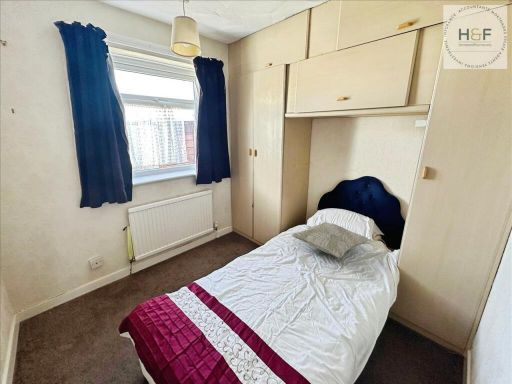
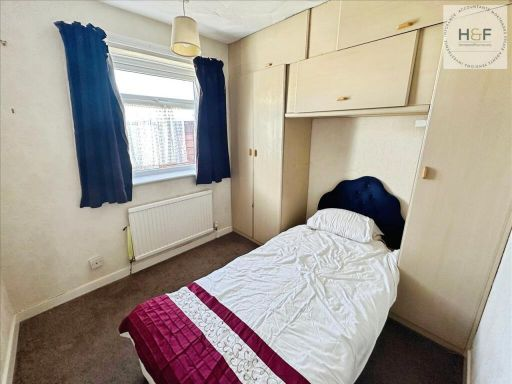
- decorative pillow [291,221,372,259]
